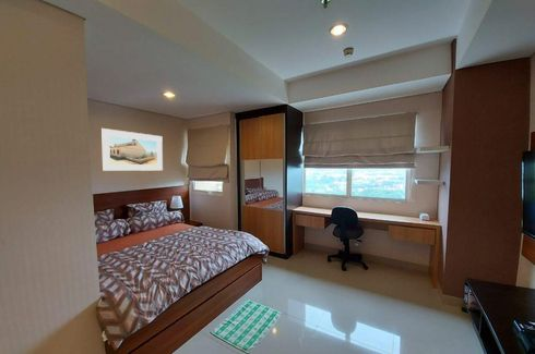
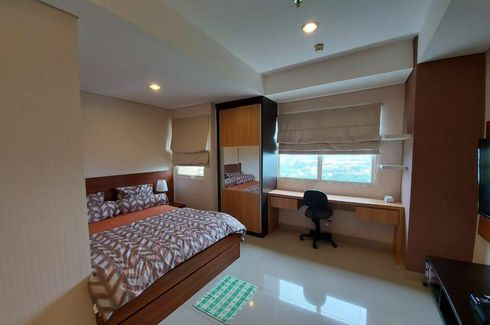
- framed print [100,127,164,172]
